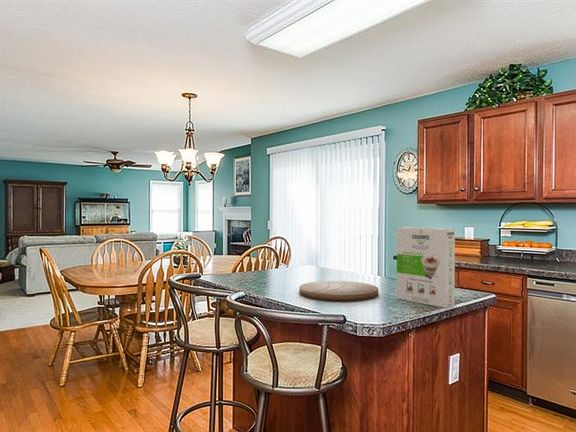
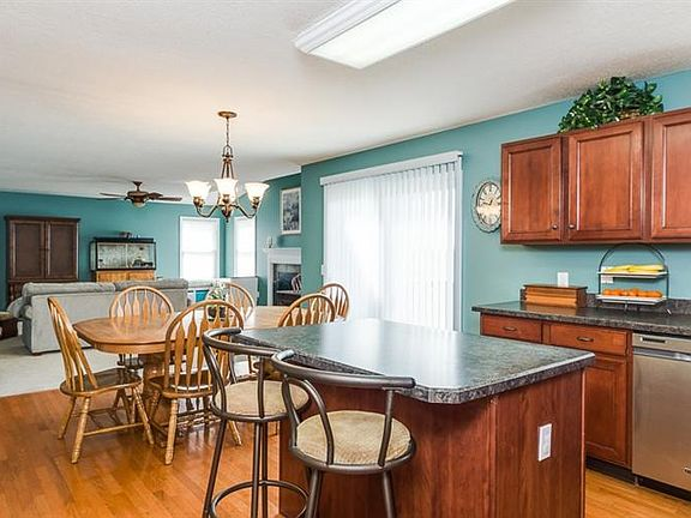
- cutting board [298,280,380,302]
- cereal box [396,226,456,309]
